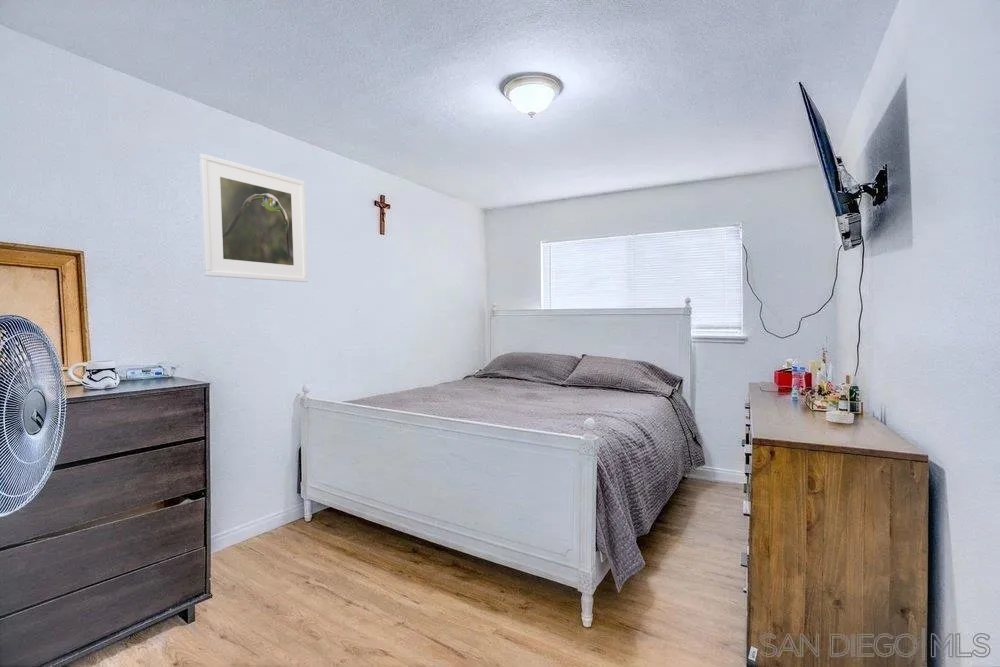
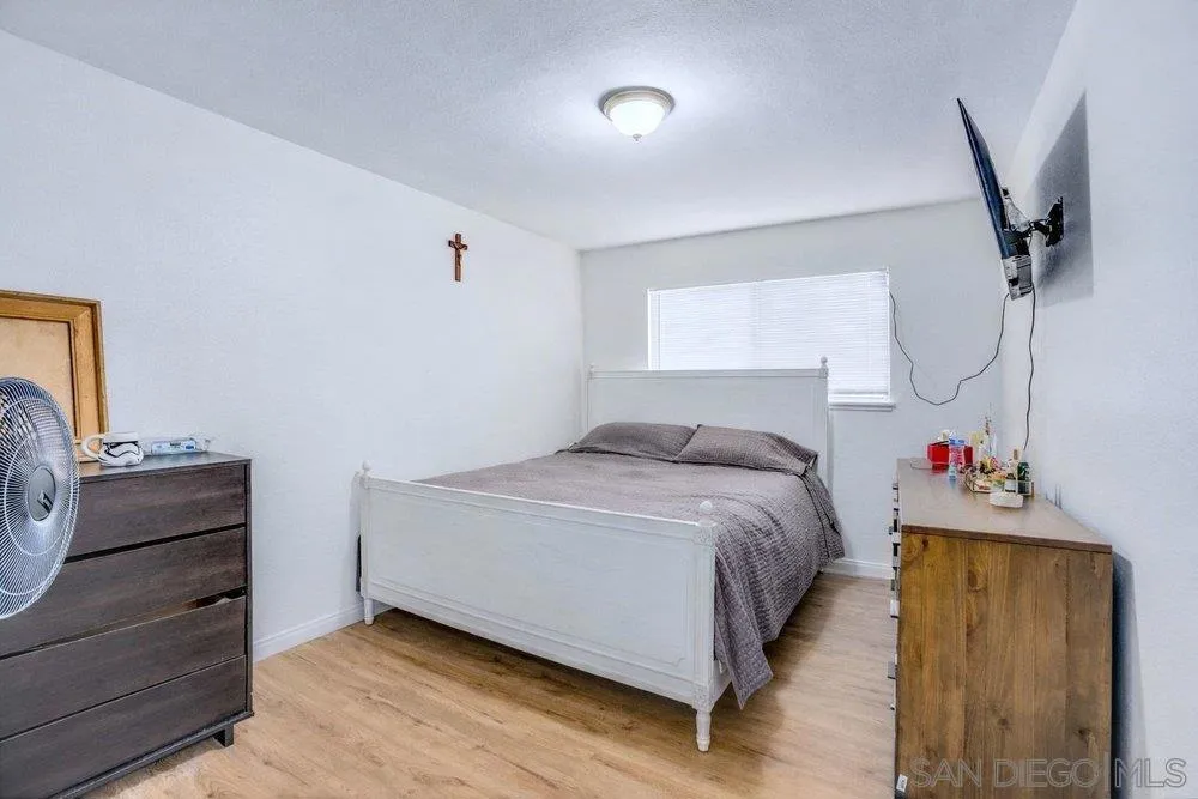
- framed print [198,153,309,283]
